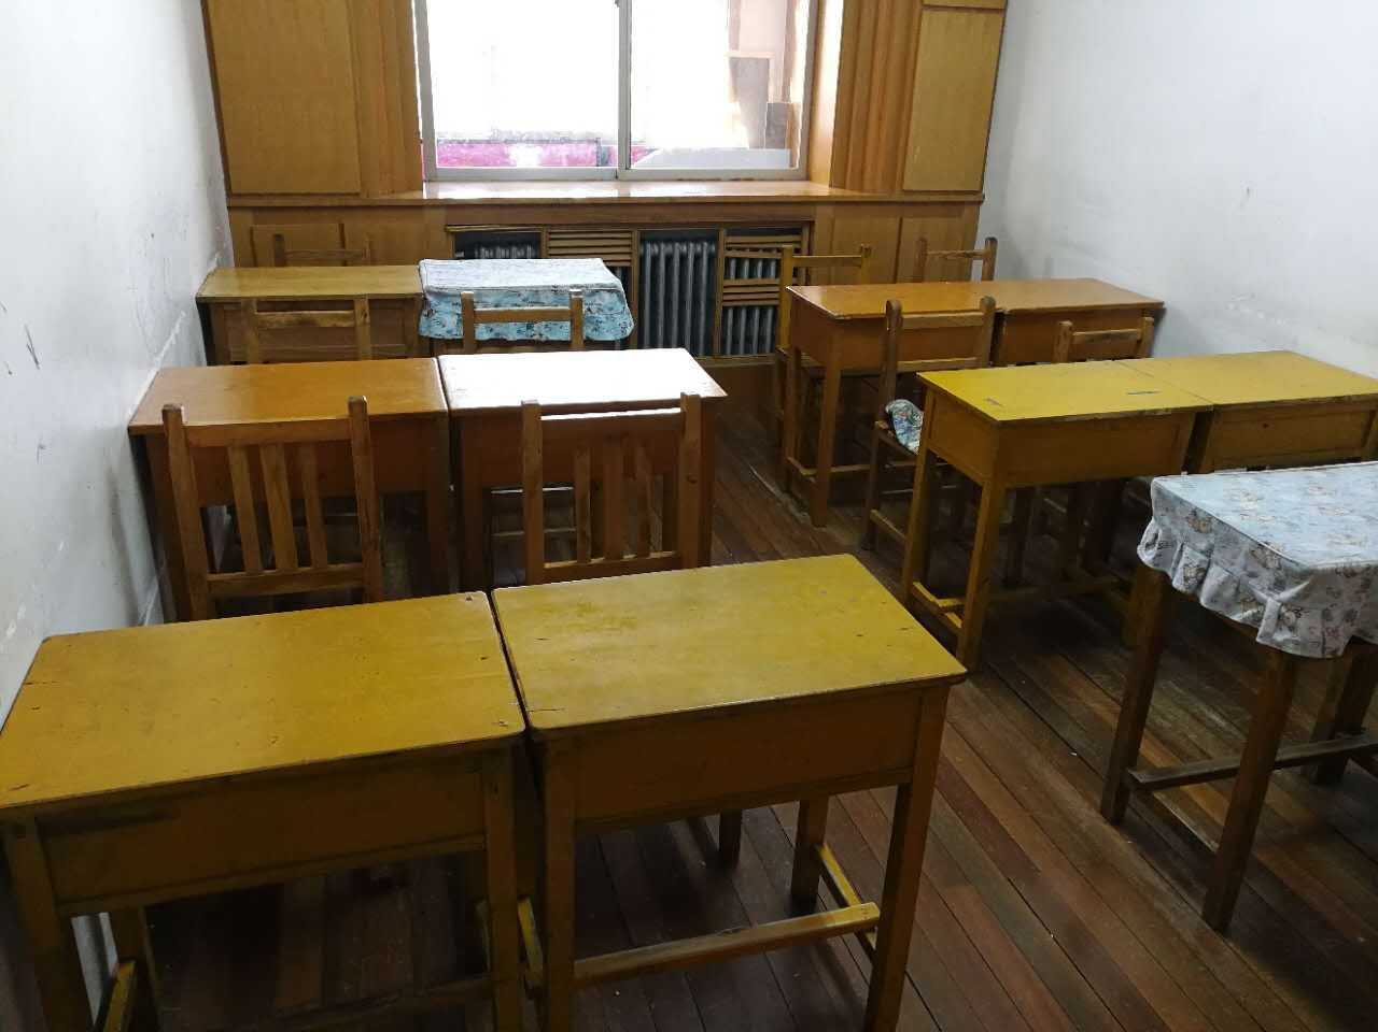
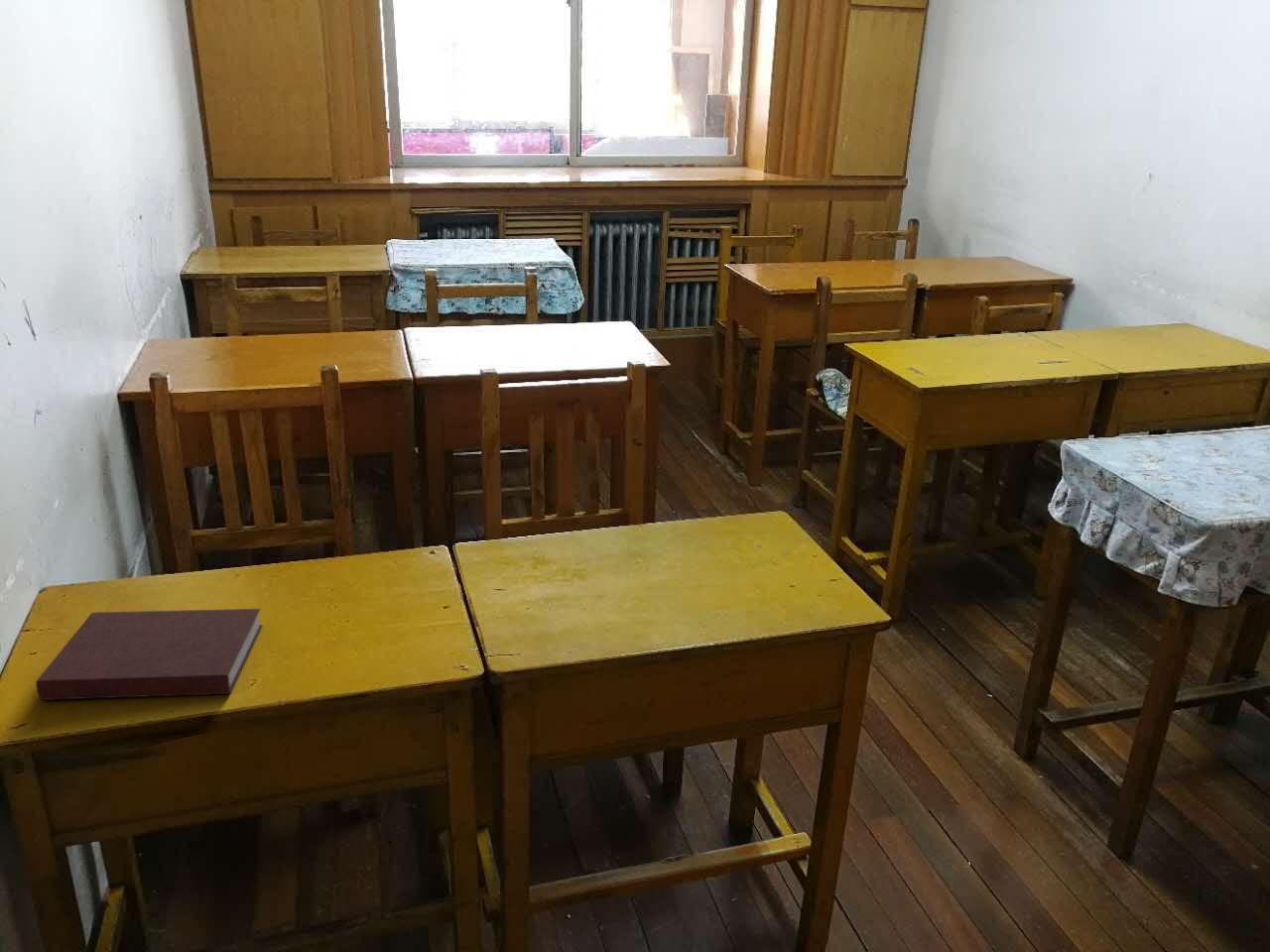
+ notebook [35,608,264,701]
